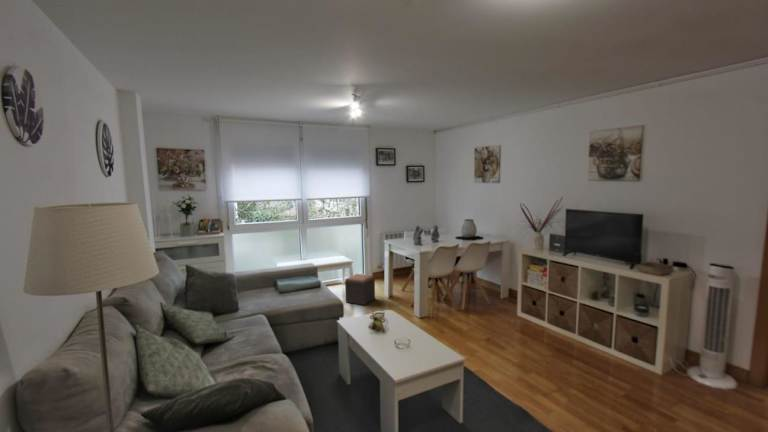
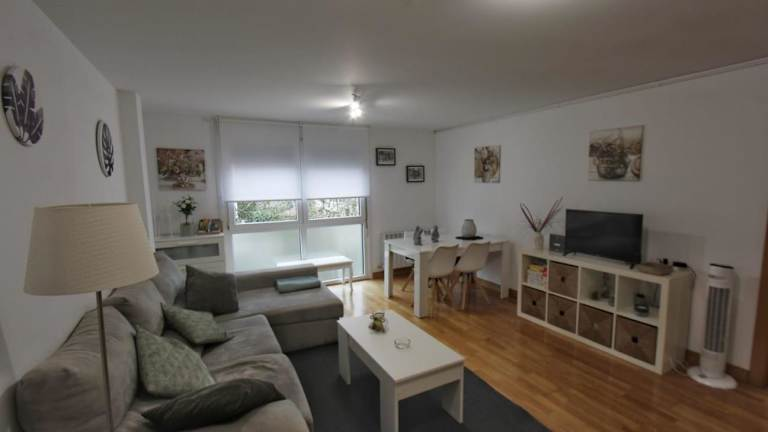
- footstool [344,273,376,306]
